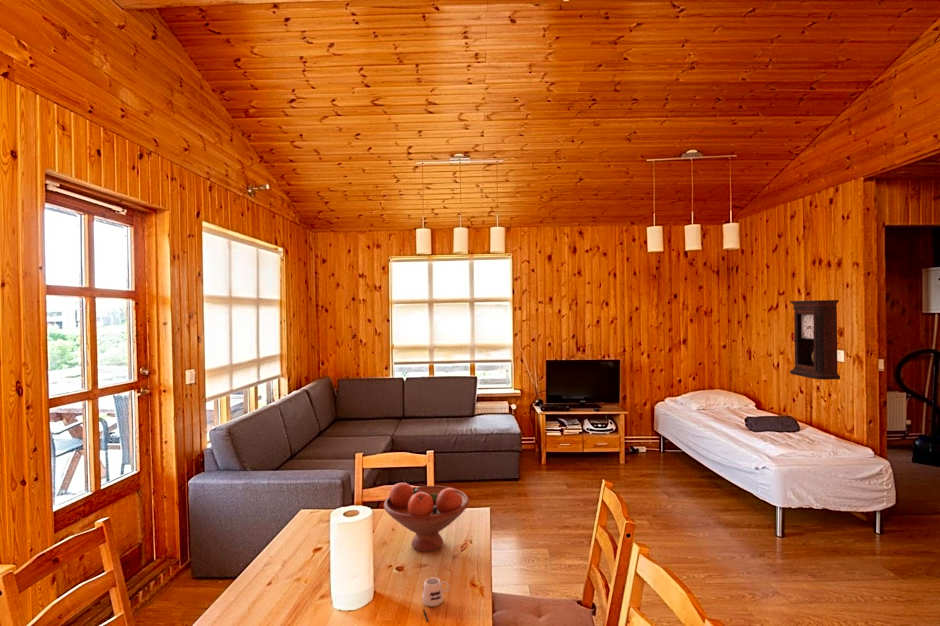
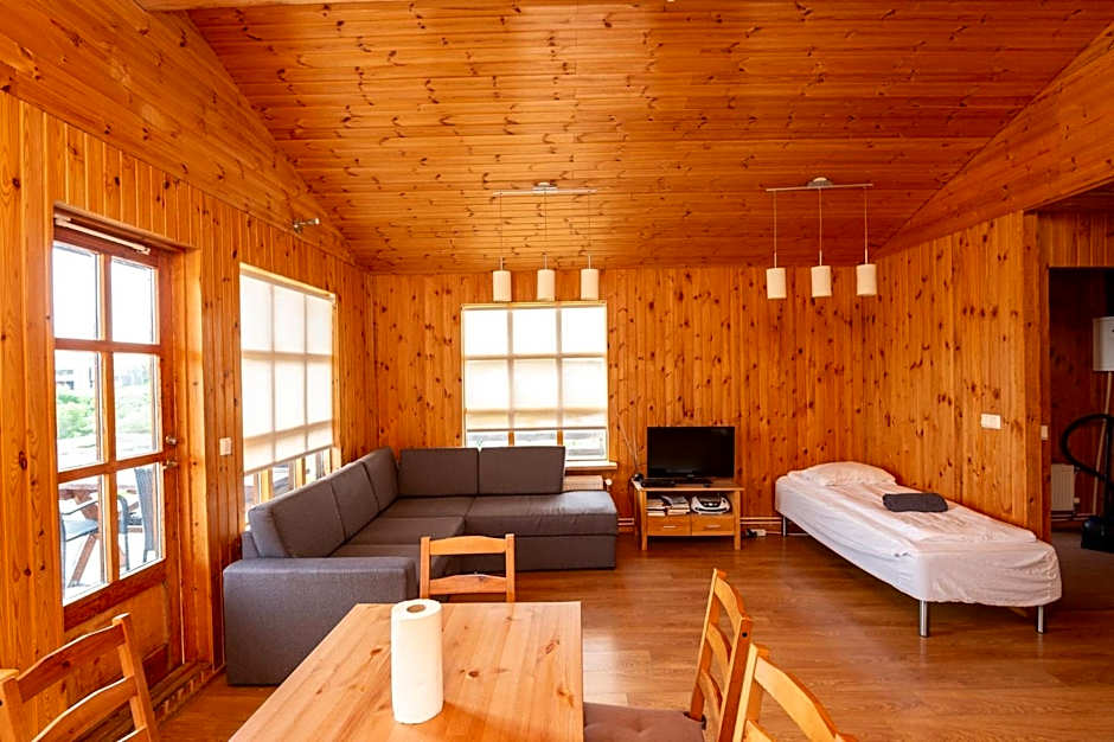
- fruit bowl [383,482,470,553]
- pendulum clock [789,299,841,381]
- mug [421,576,450,623]
